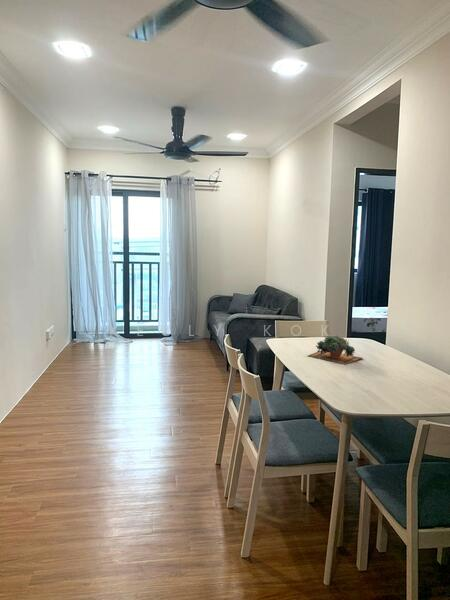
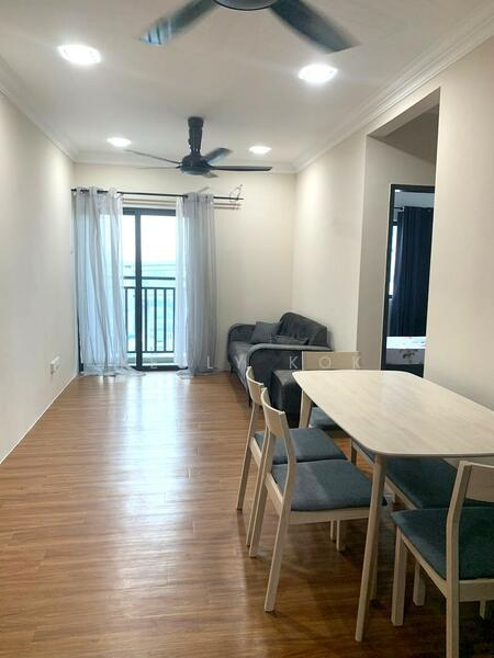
- succulent plant [307,334,364,365]
